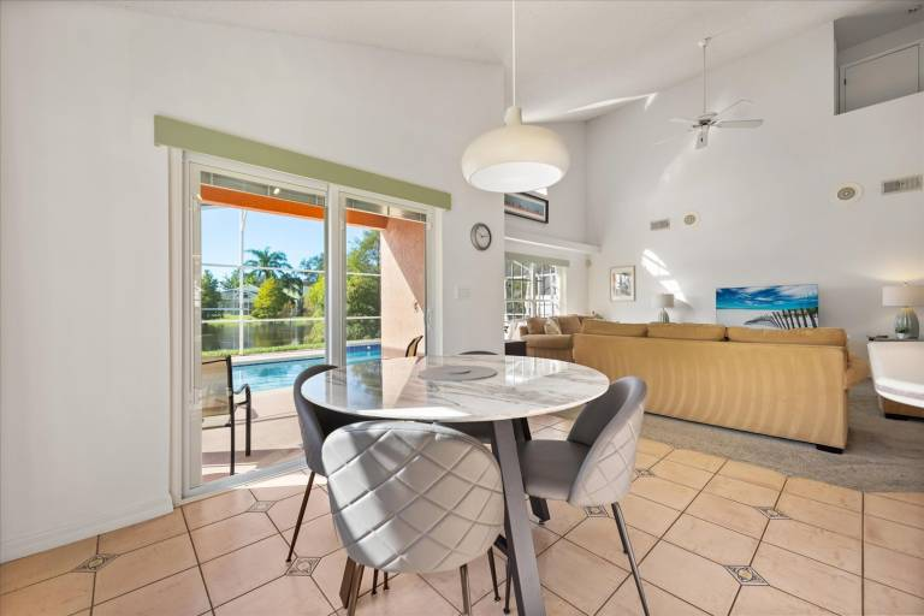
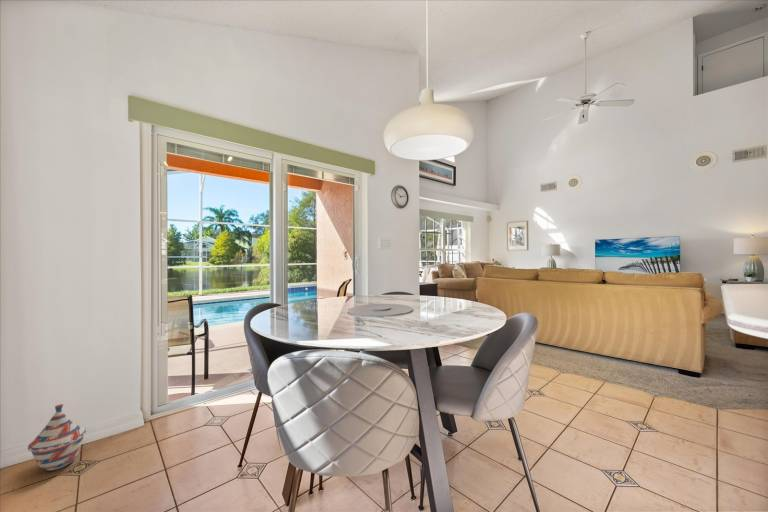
+ woven basket [27,403,87,472]
